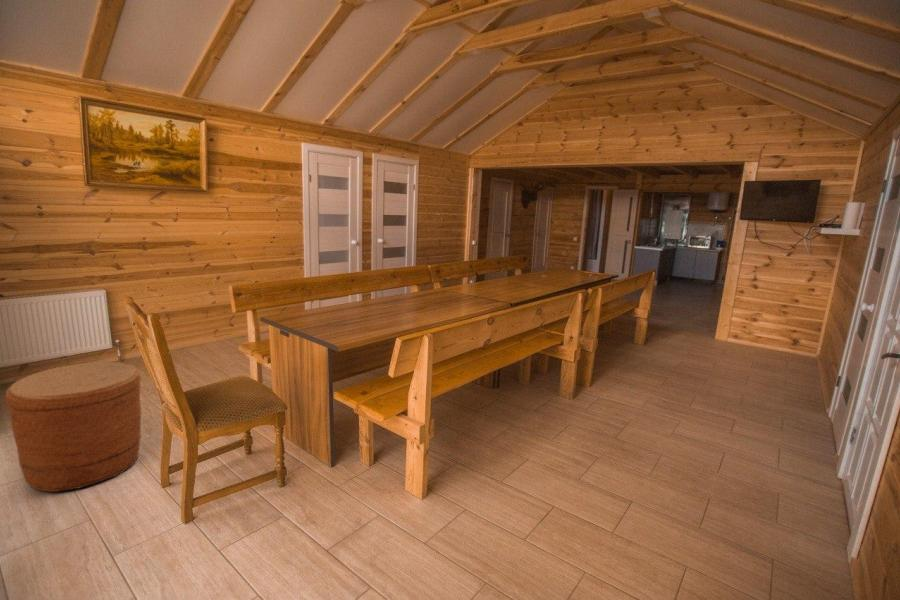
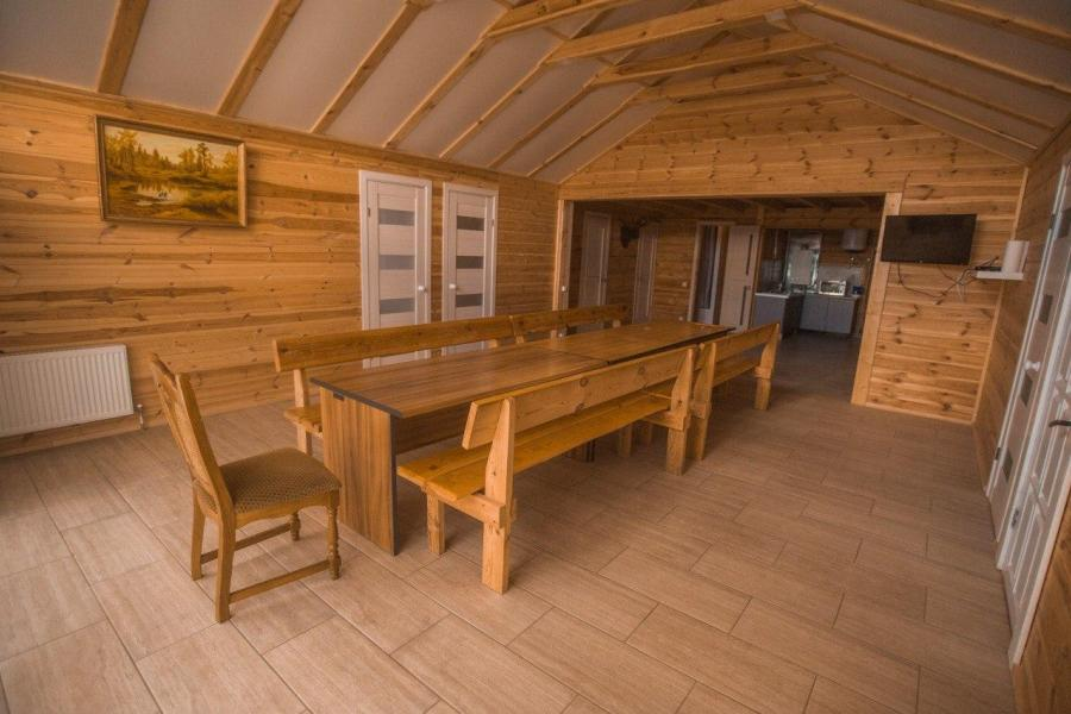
- basket [4,361,143,493]
